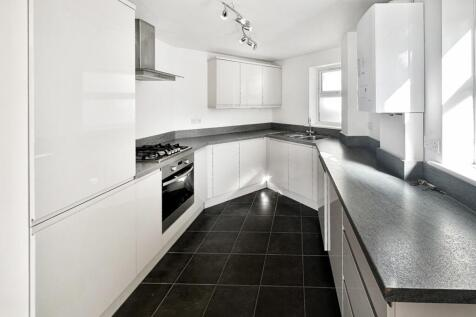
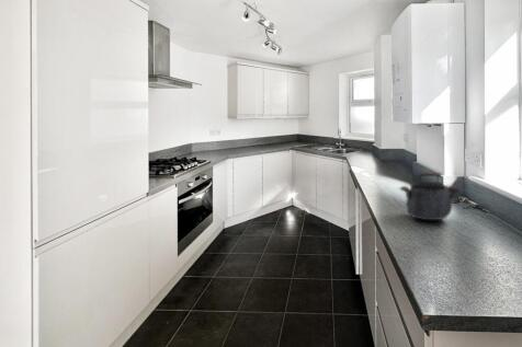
+ kettle [398,172,462,221]
